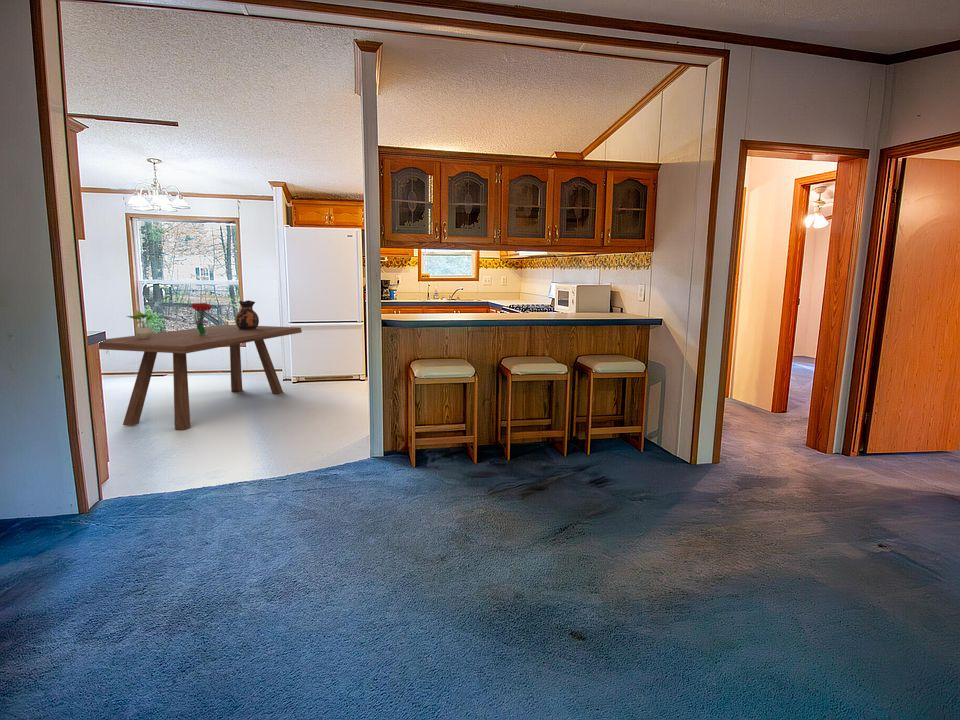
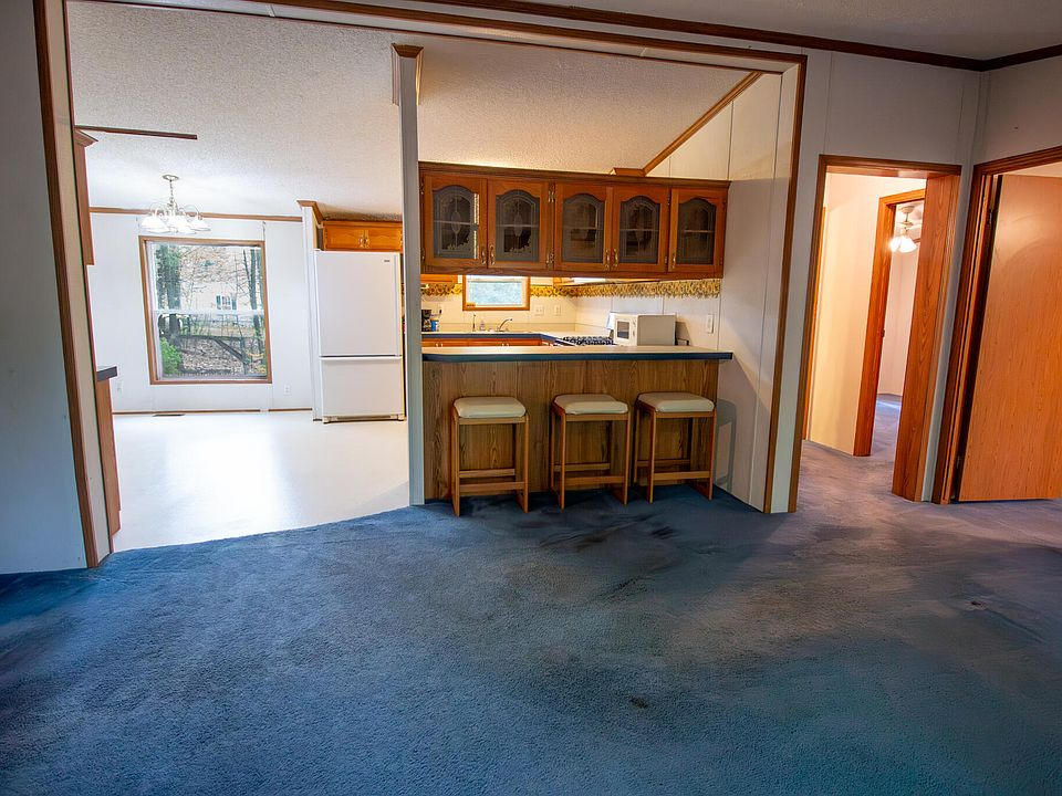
- ceramic jug [234,299,260,330]
- bouquet [190,302,213,335]
- potted plant [126,309,154,338]
- dining table [98,324,303,431]
